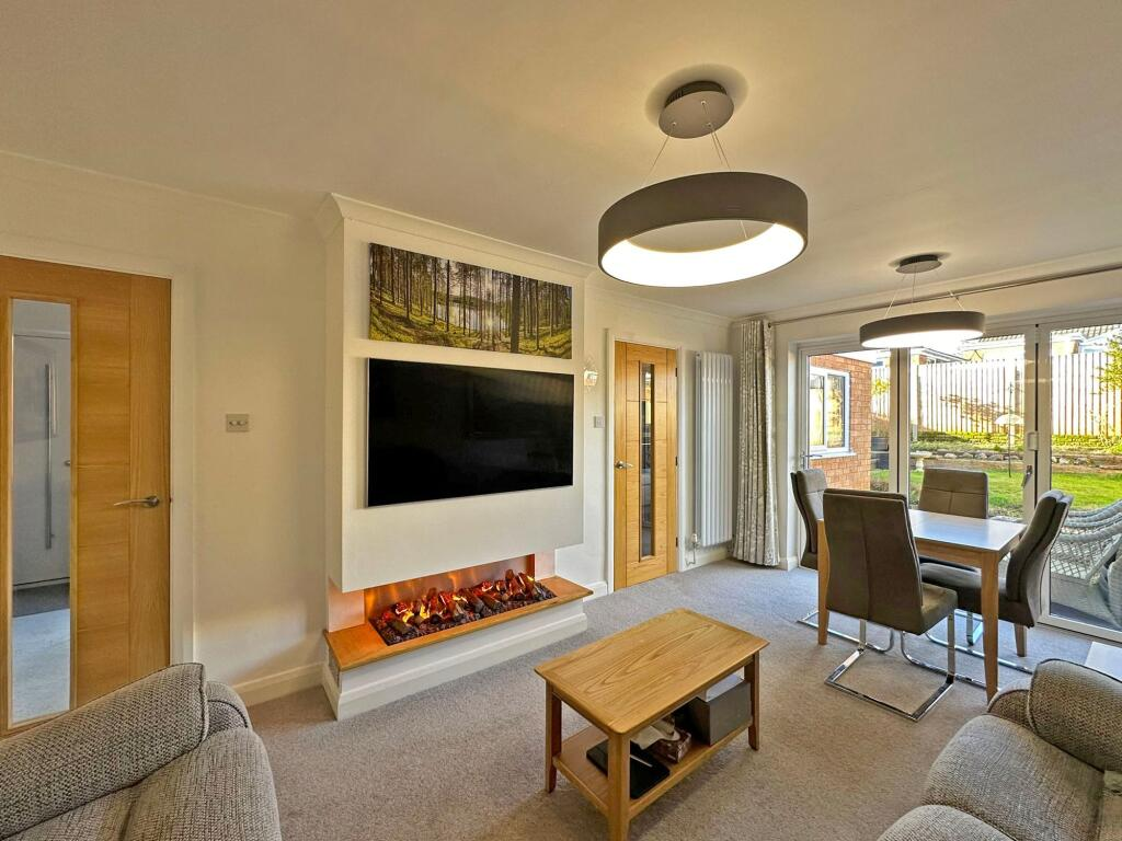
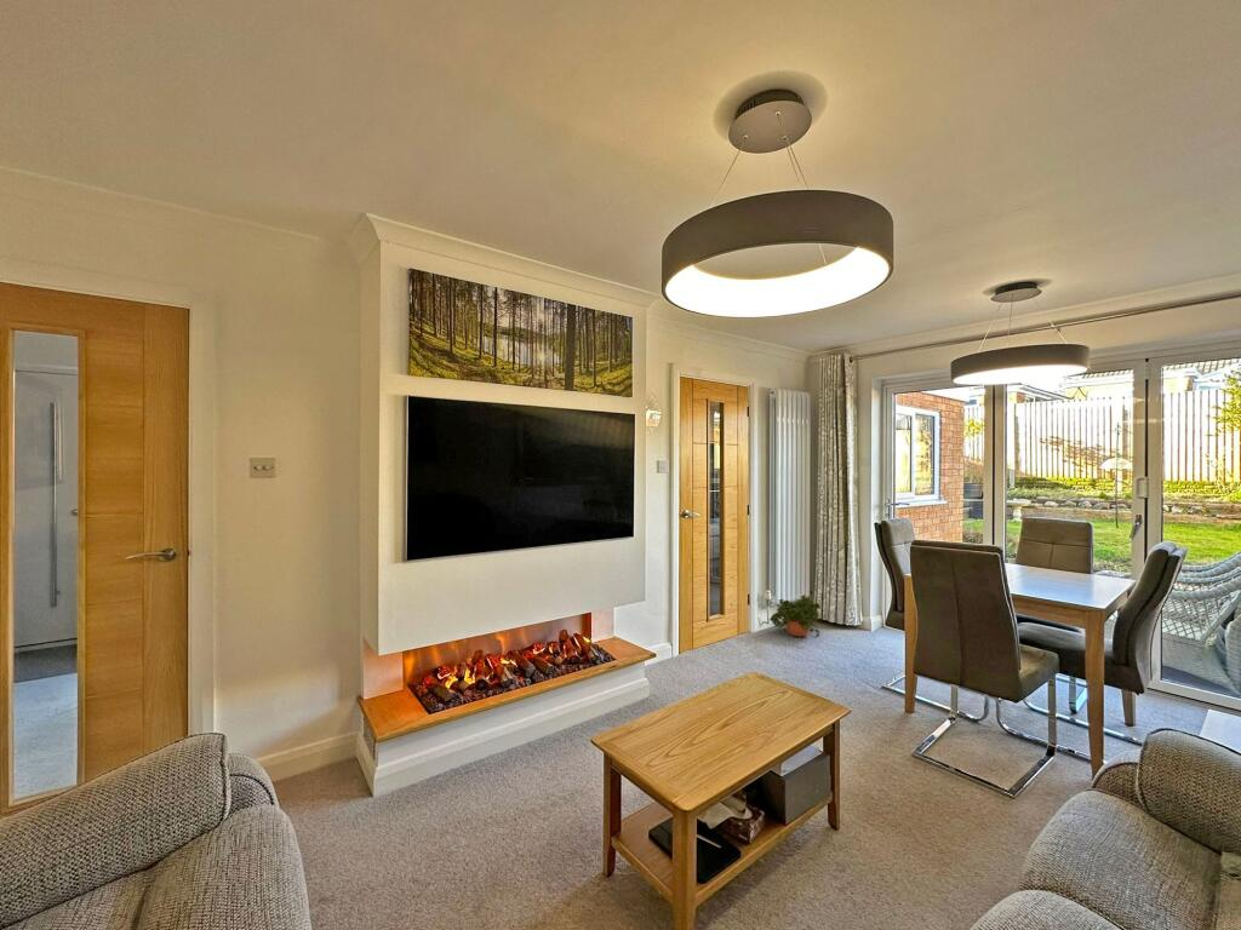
+ potted plant [768,593,822,637]
